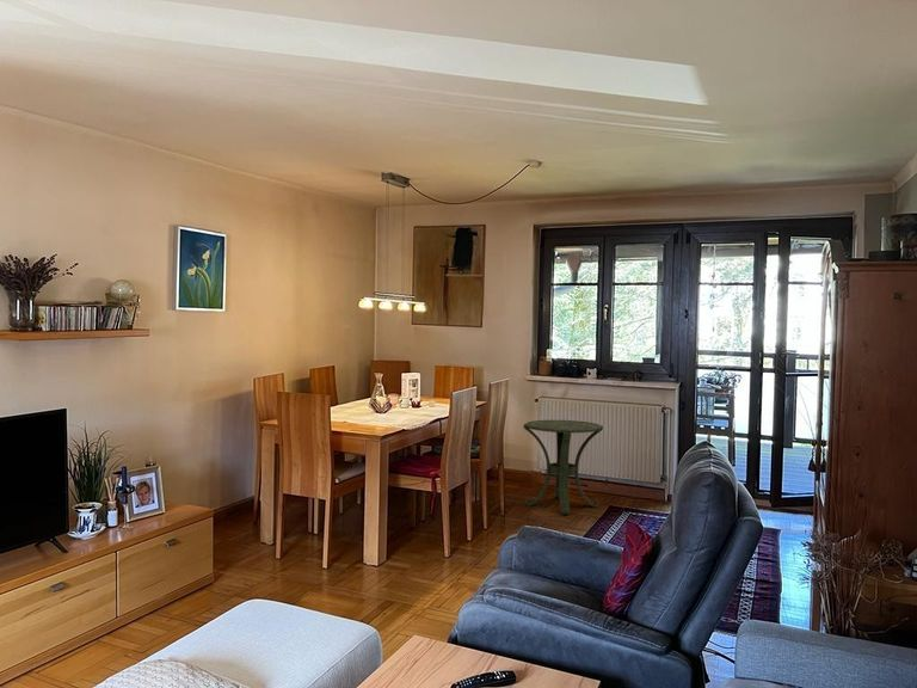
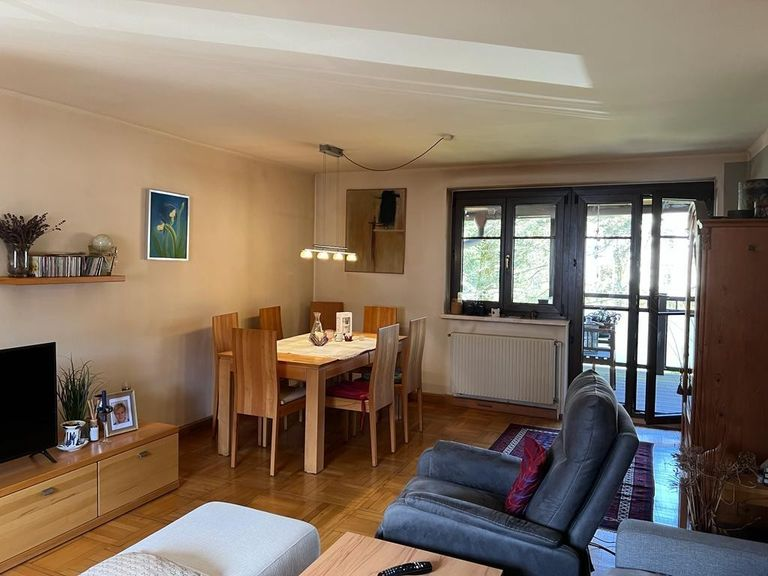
- side table [523,418,604,515]
